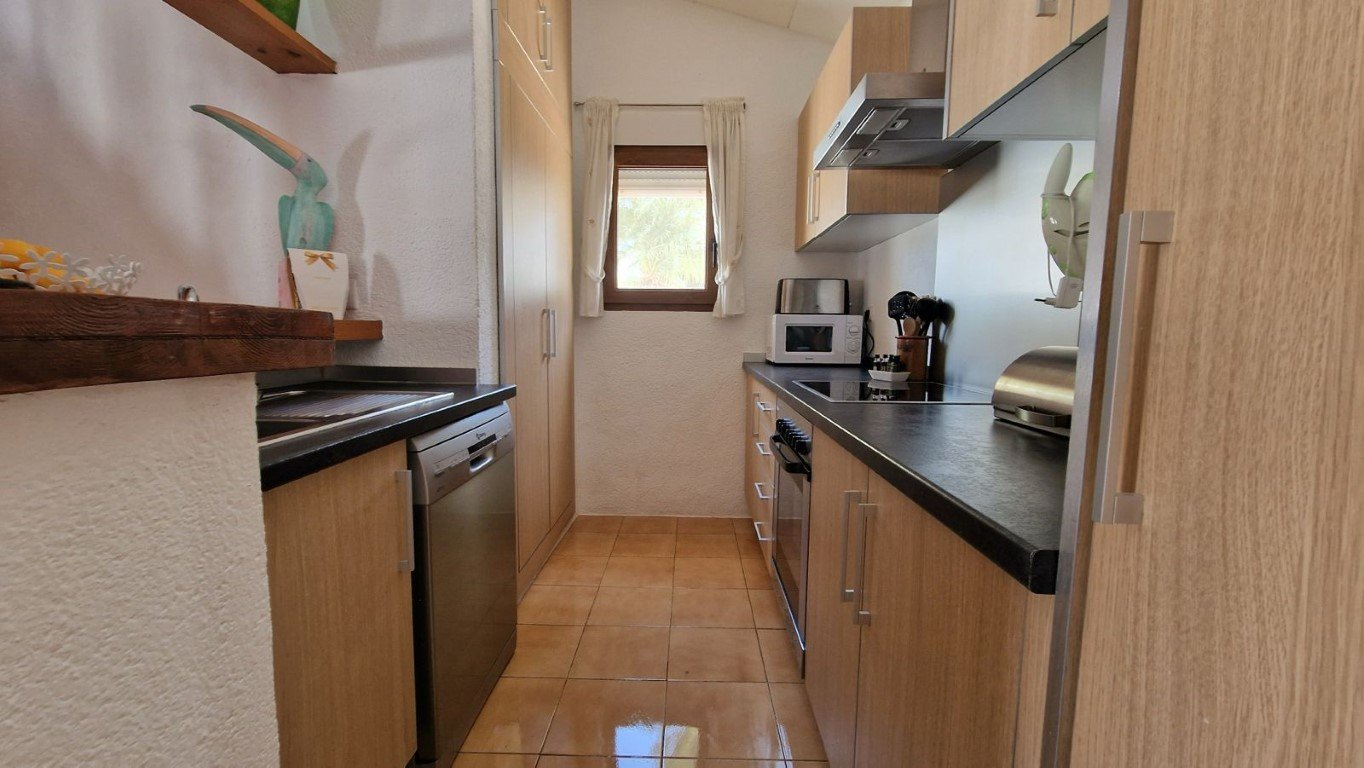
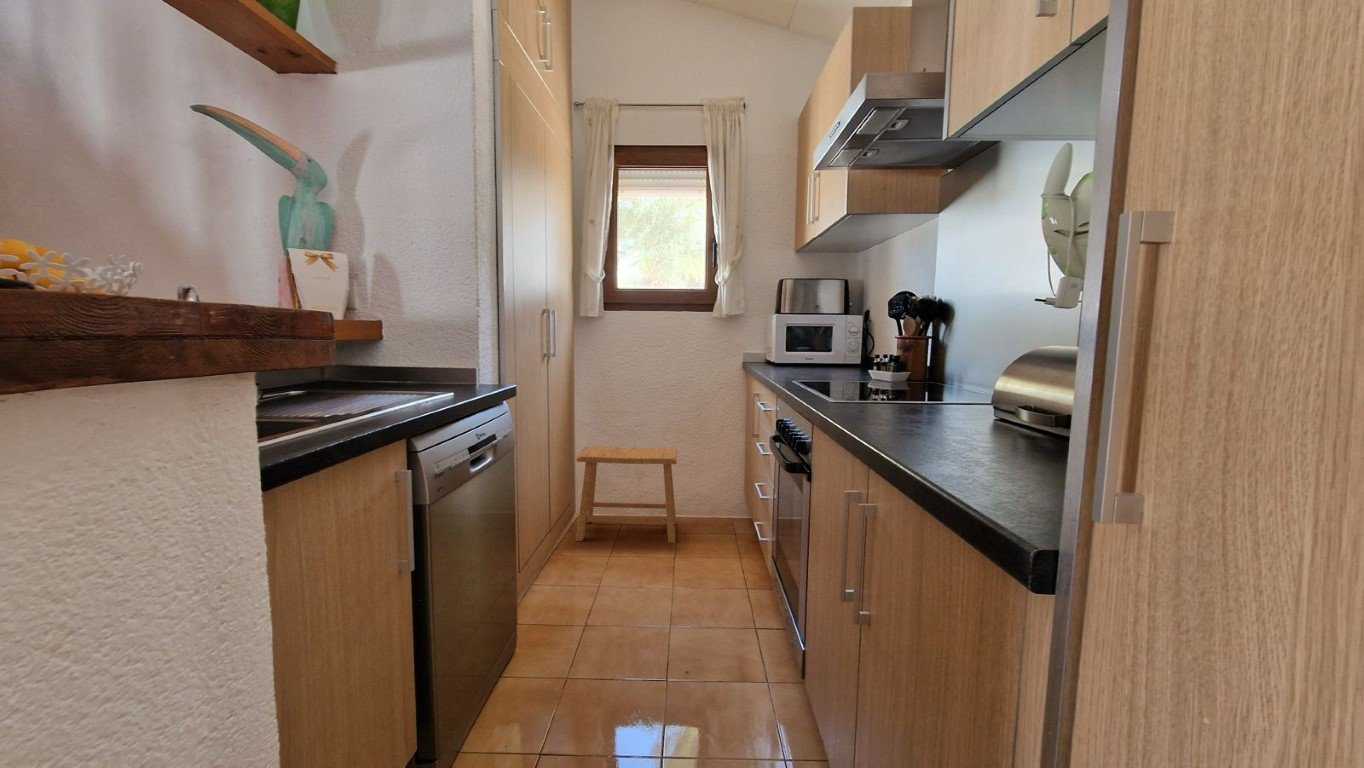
+ stool [575,445,678,544]
